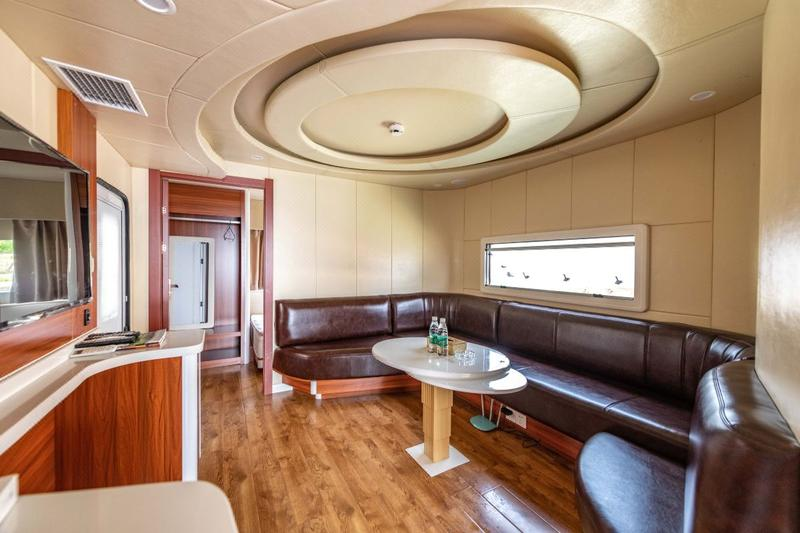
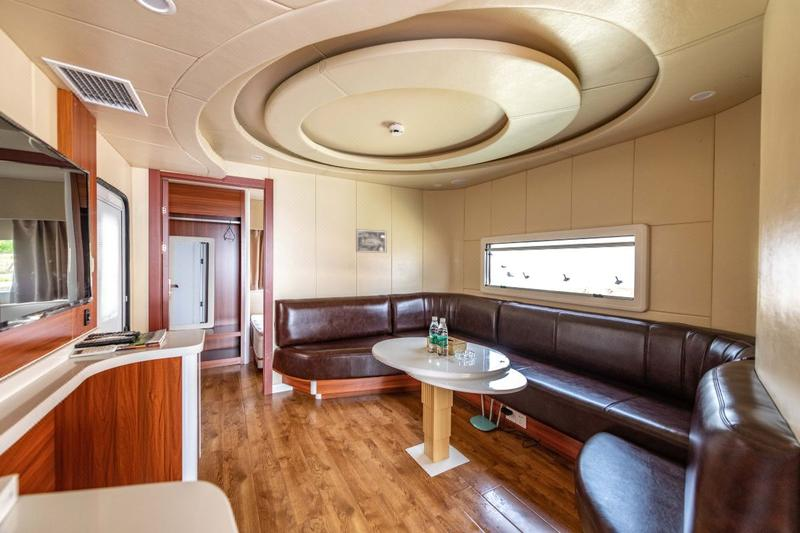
+ wall art [355,228,388,254]
